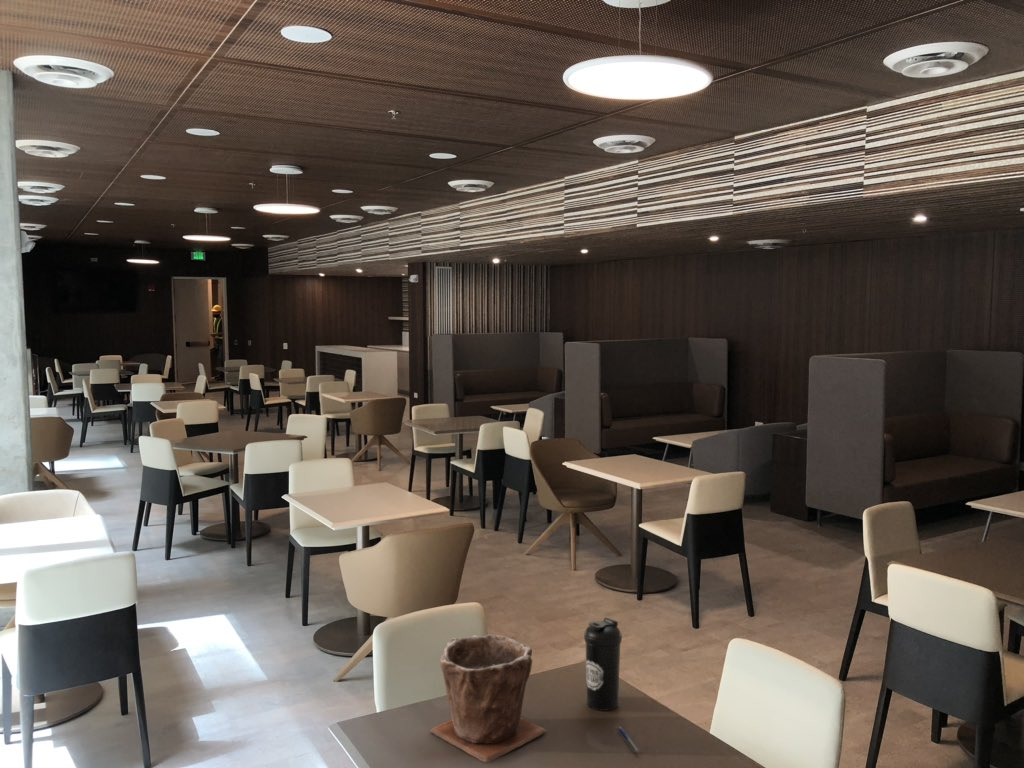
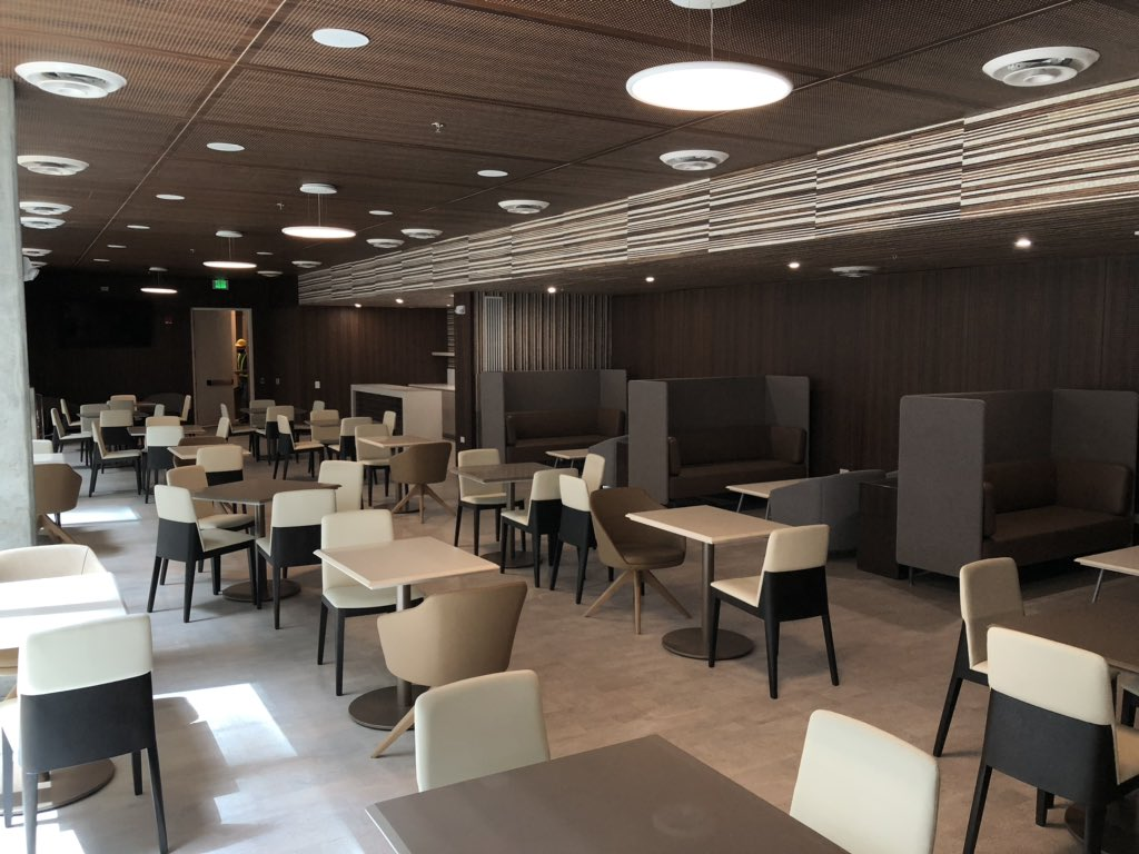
- water bottle [583,616,623,712]
- pen [615,725,642,754]
- plant pot [429,634,547,763]
